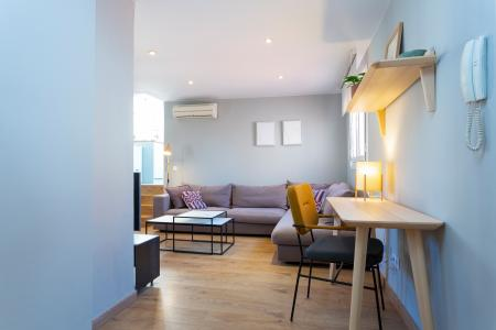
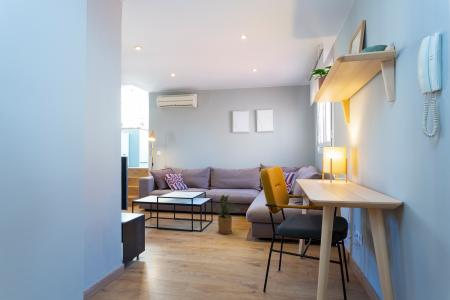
+ house plant [213,193,240,235]
